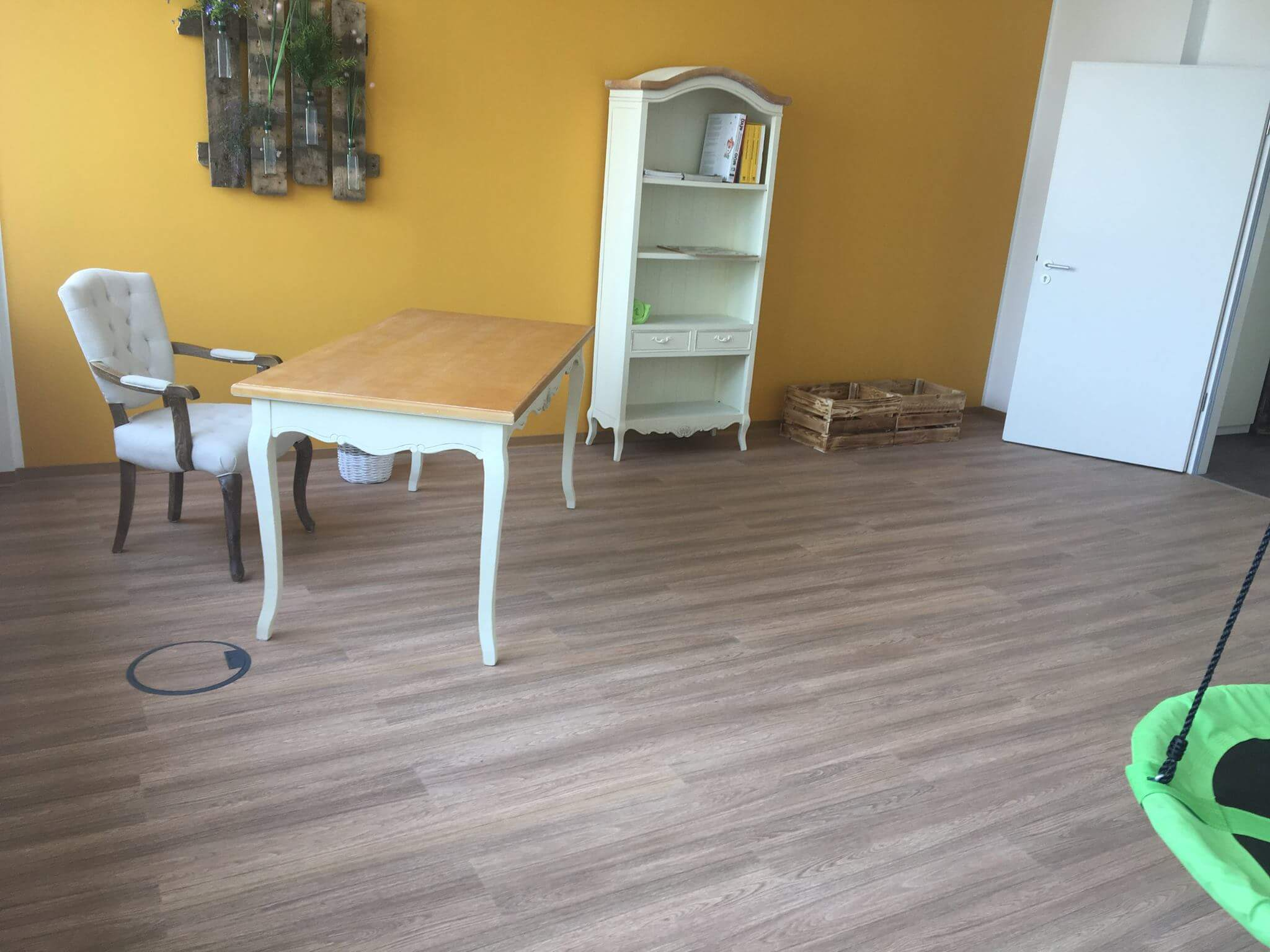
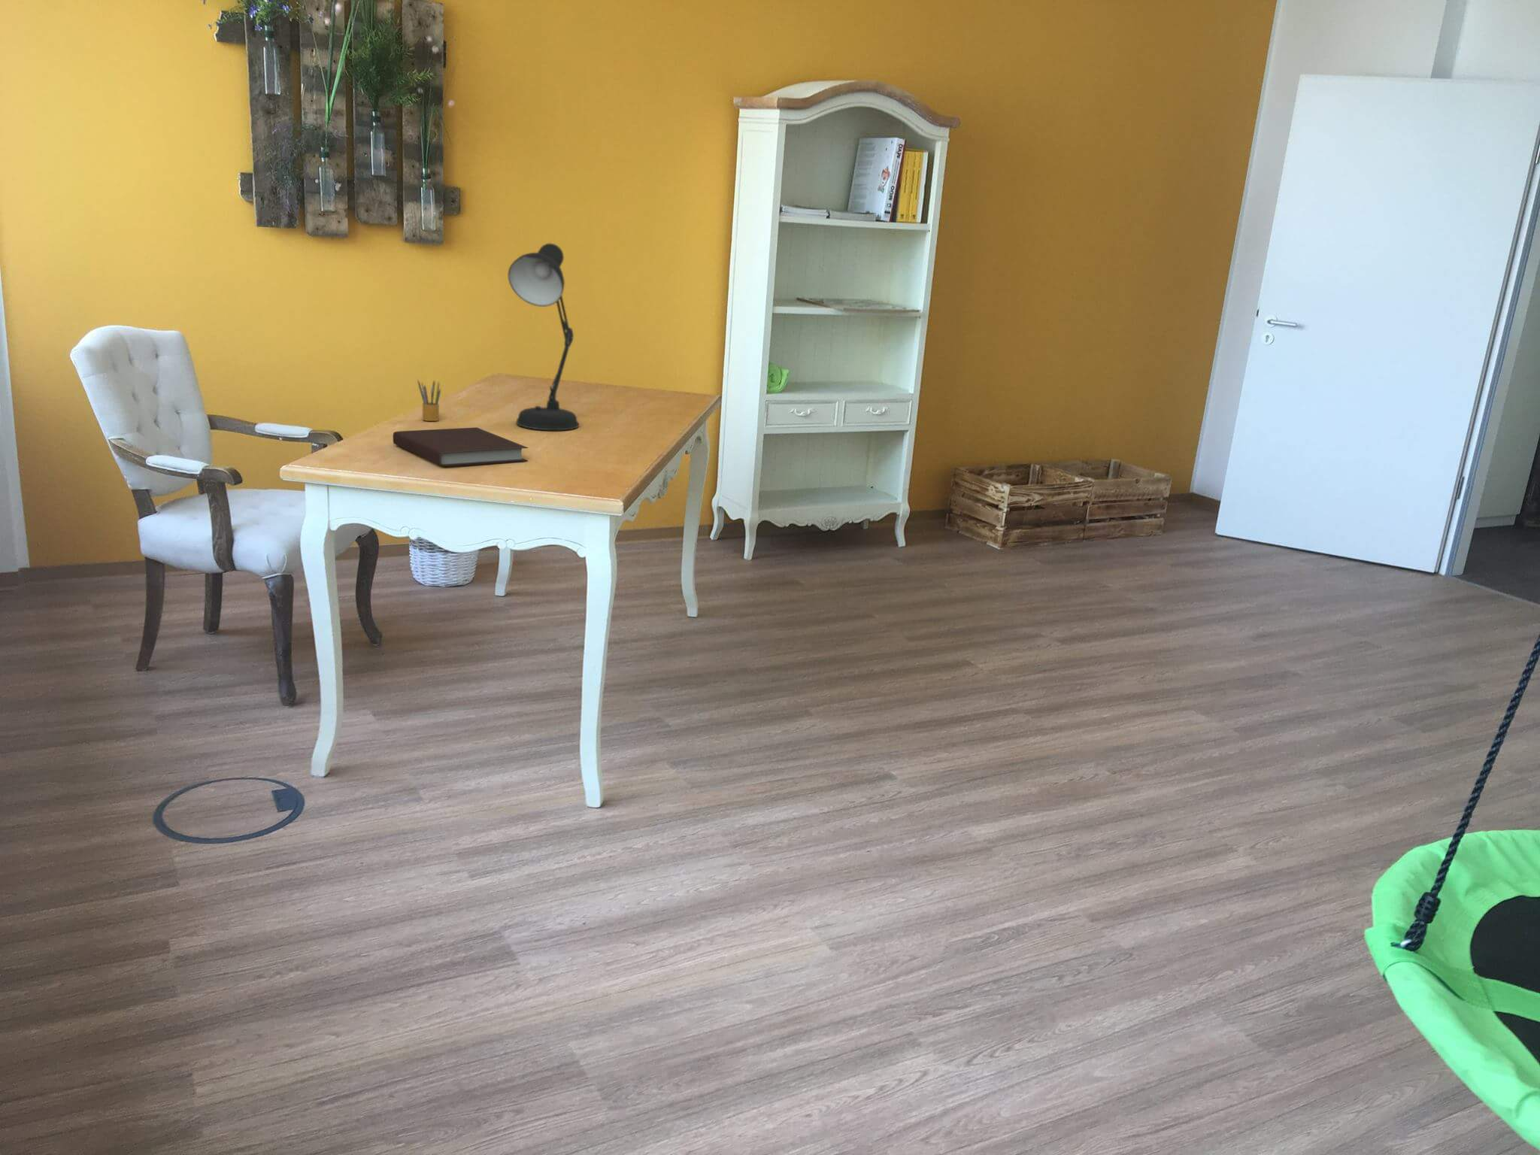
+ pencil box [417,379,441,422]
+ desk lamp [508,243,578,431]
+ notebook [393,426,529,467]
